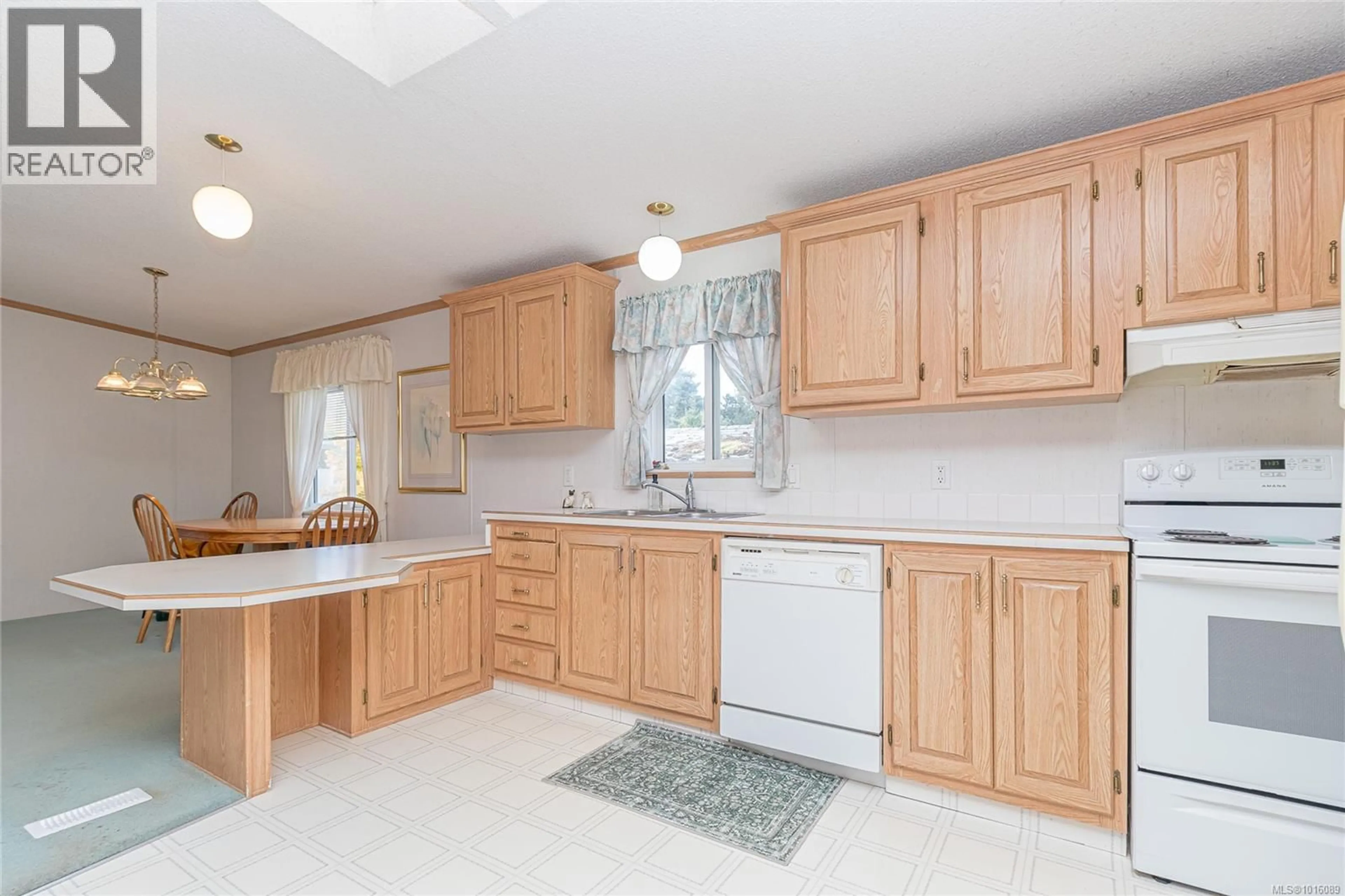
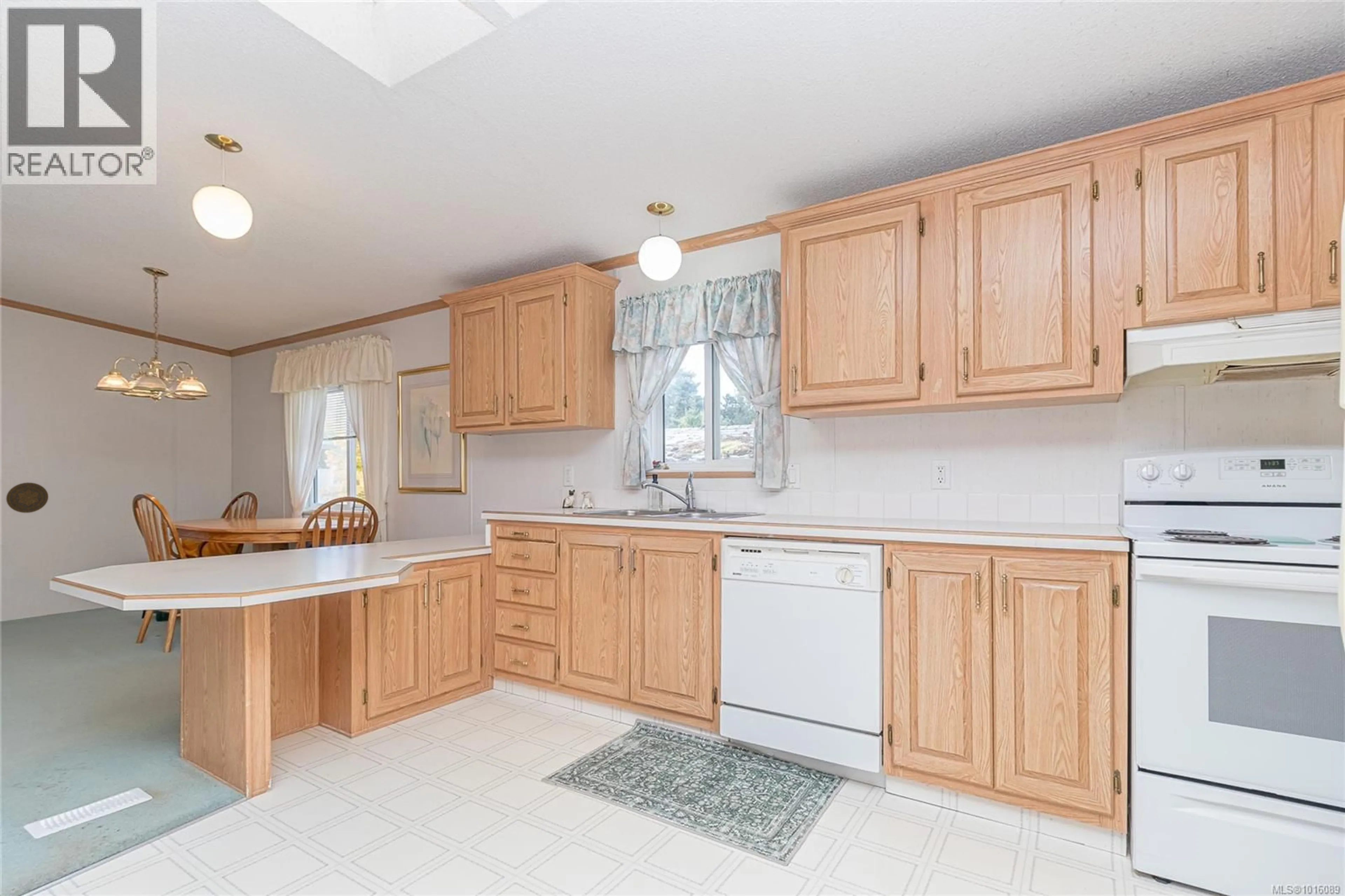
+ decorative plate [6,482,49,513]
